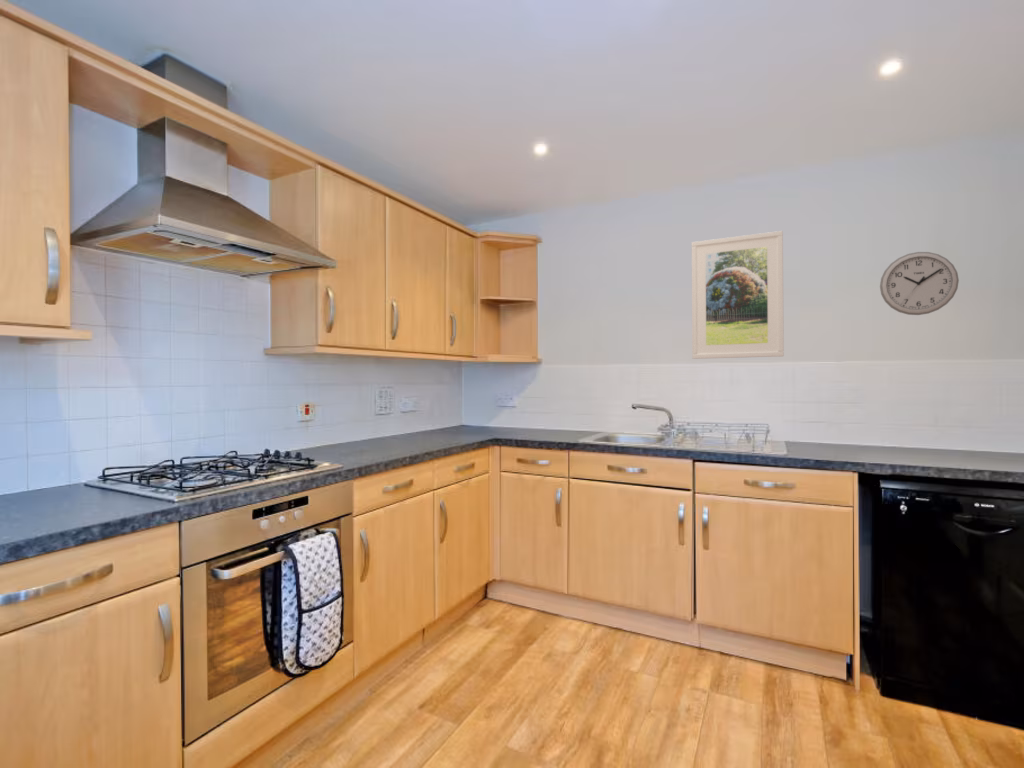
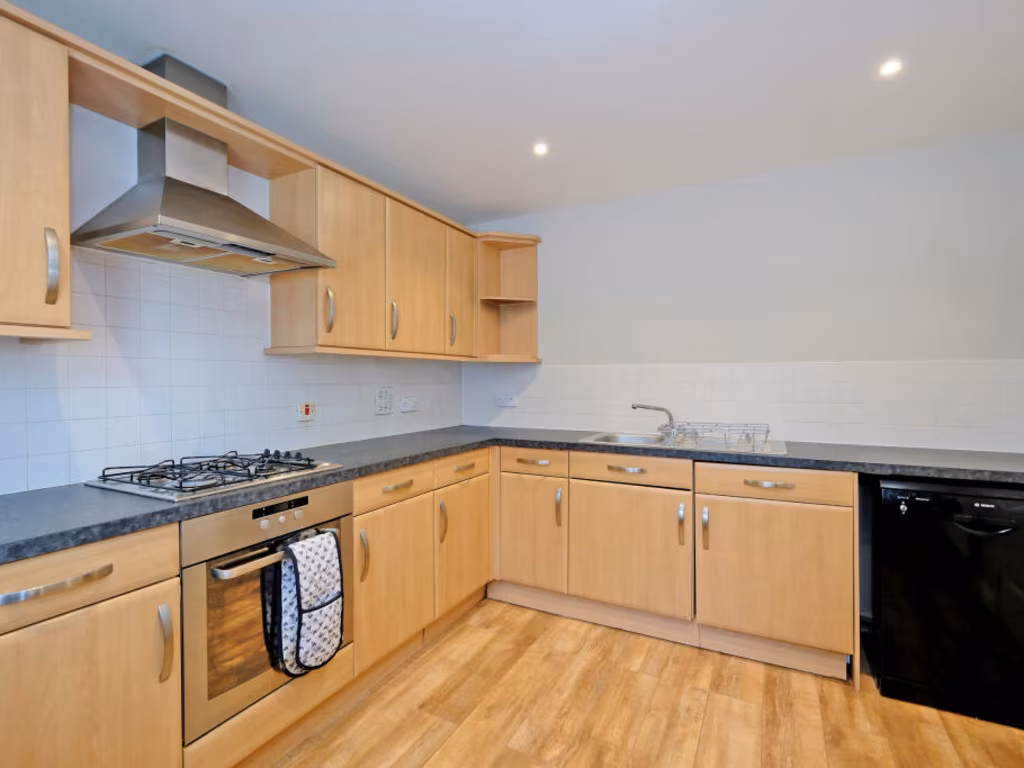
- wall clock [879,251,960,316]
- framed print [691,230,785,360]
